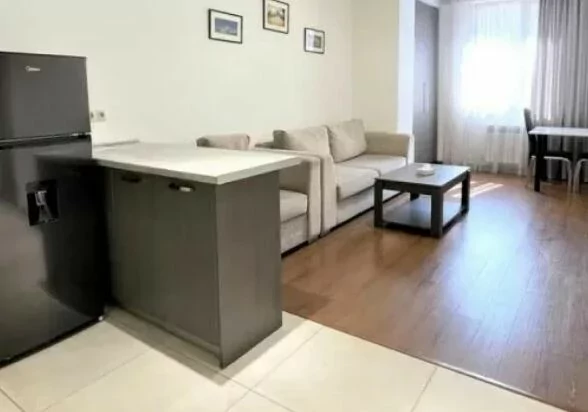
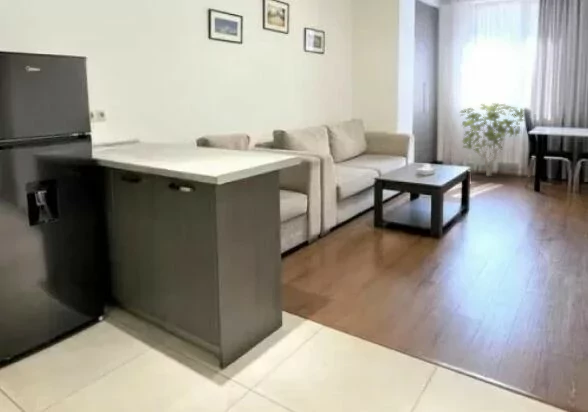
+ shrub [459,102,525,177]
